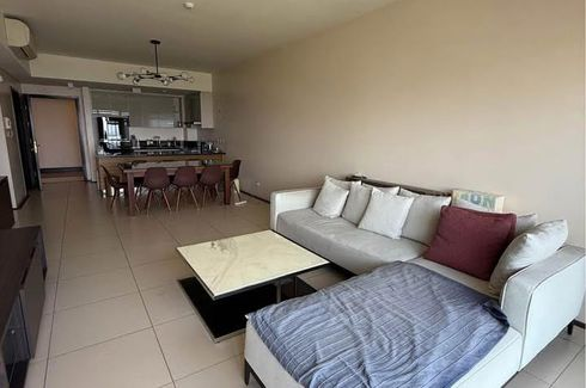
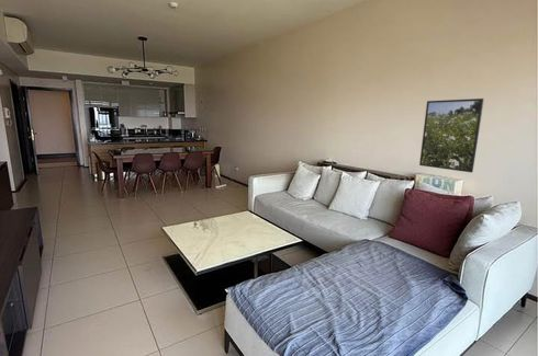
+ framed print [418,97,485,173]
